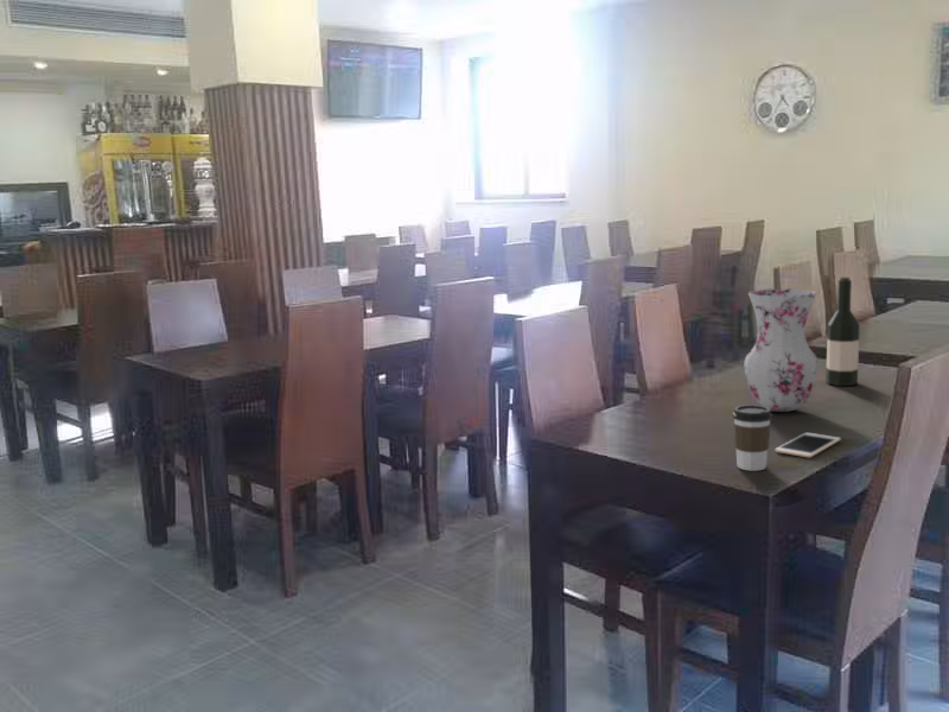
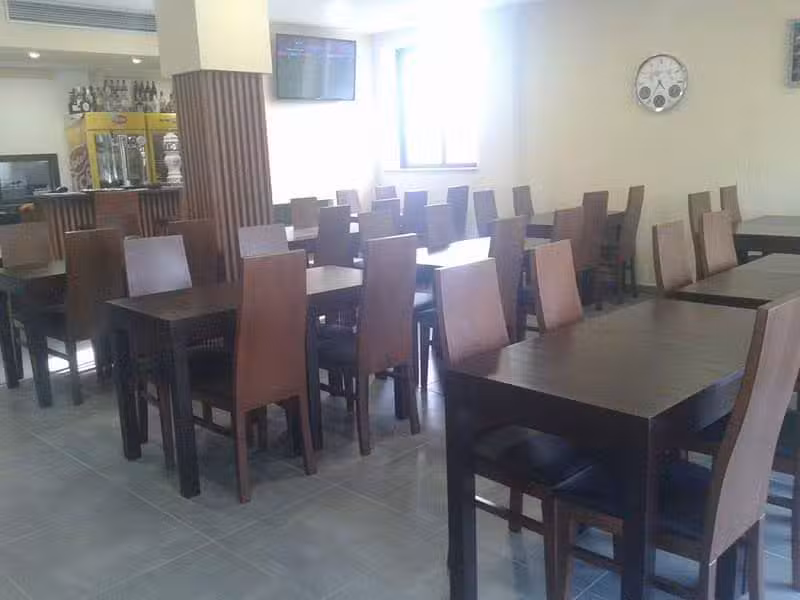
- wine bottle [824,275,861,387]
- coffee cup [731,403,773,472]
- vase [743,287,820,413]
- cell phone [775,432,842,459]
